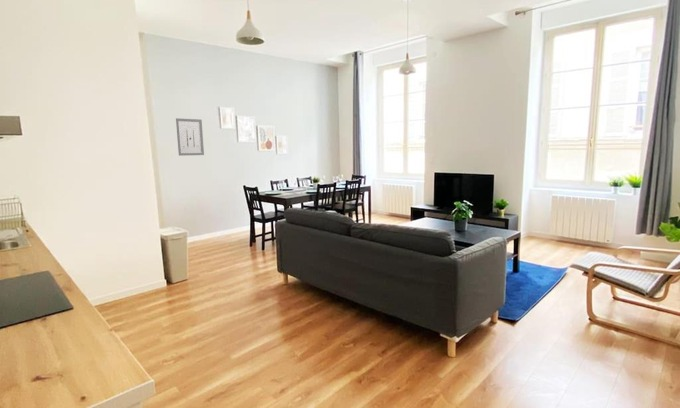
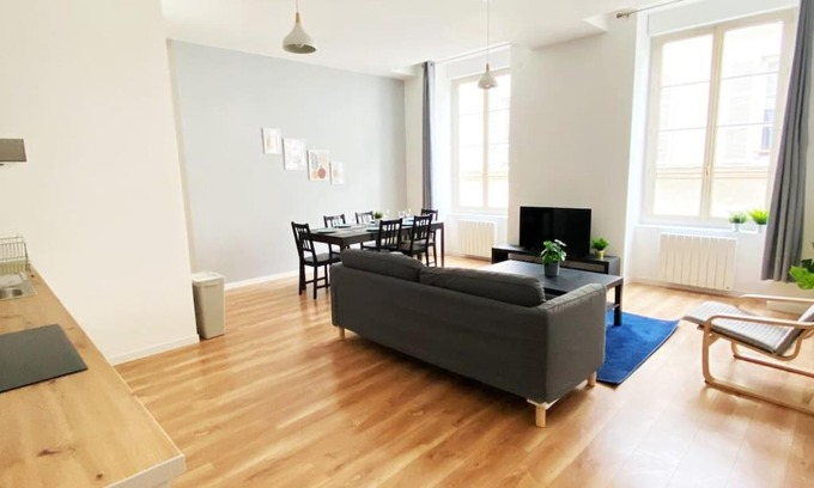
- wall art [175,117,205,157]
